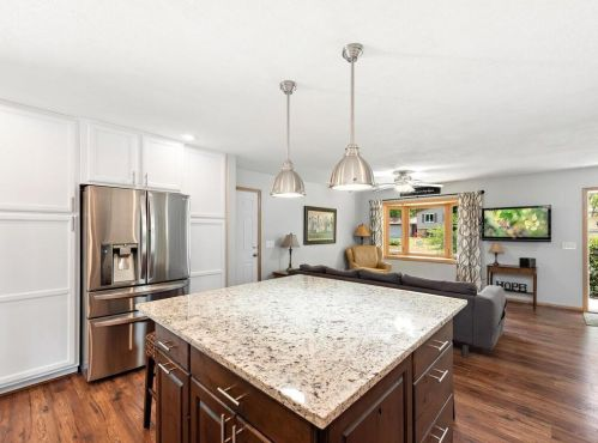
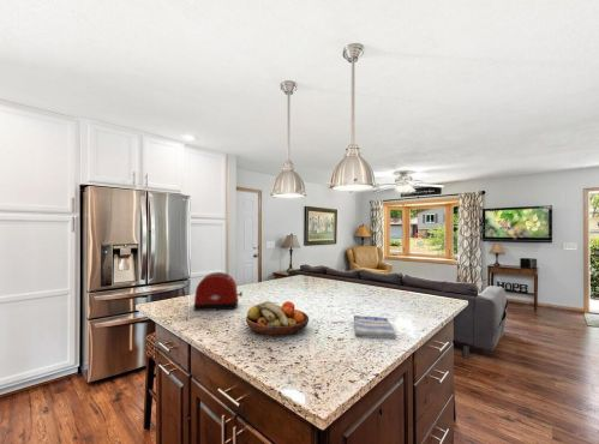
+ dish towel [353,314,396,340]
+ toaster [192,271,244,312]
+ fruit bowl [245,300,310,337]
